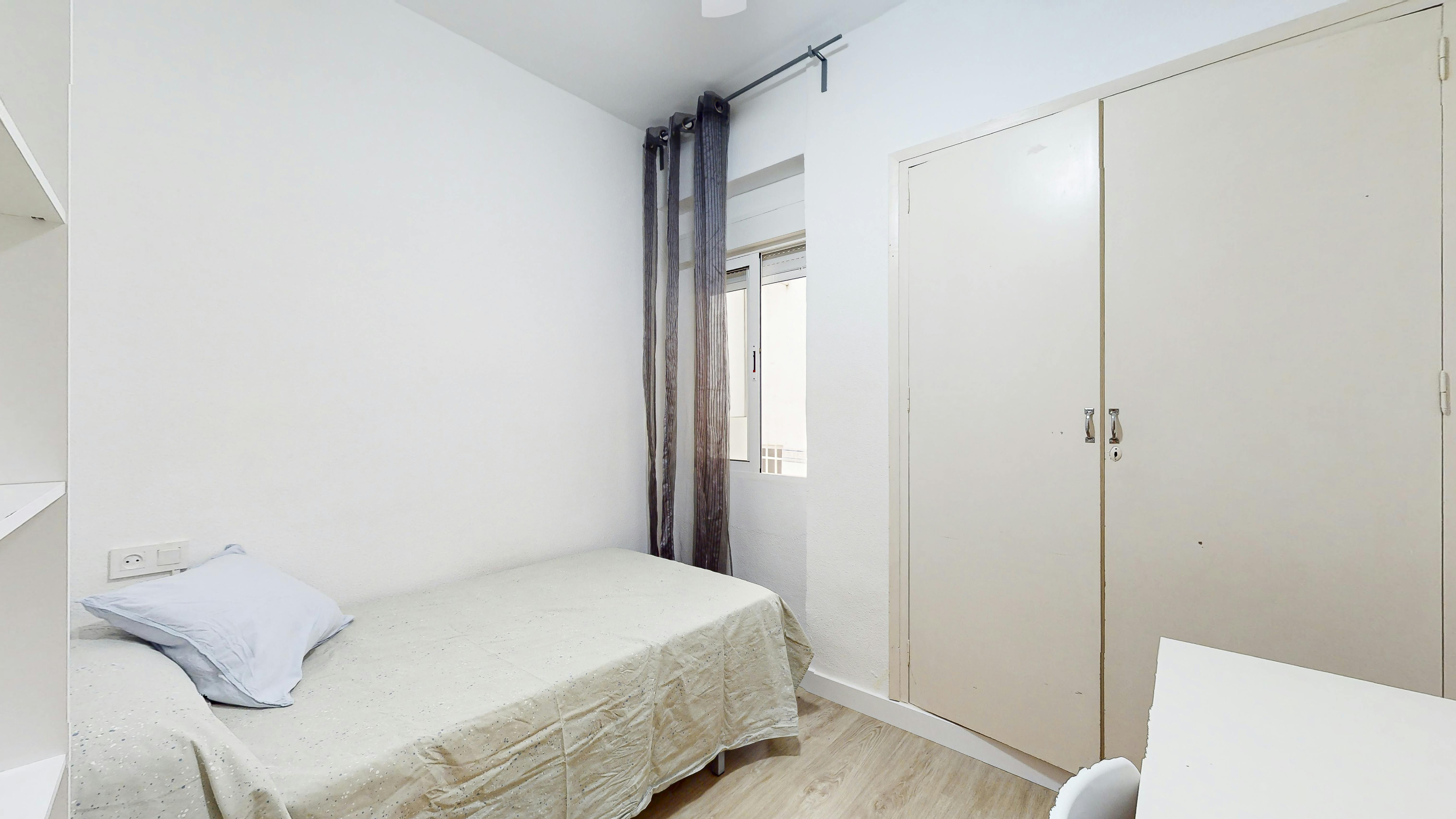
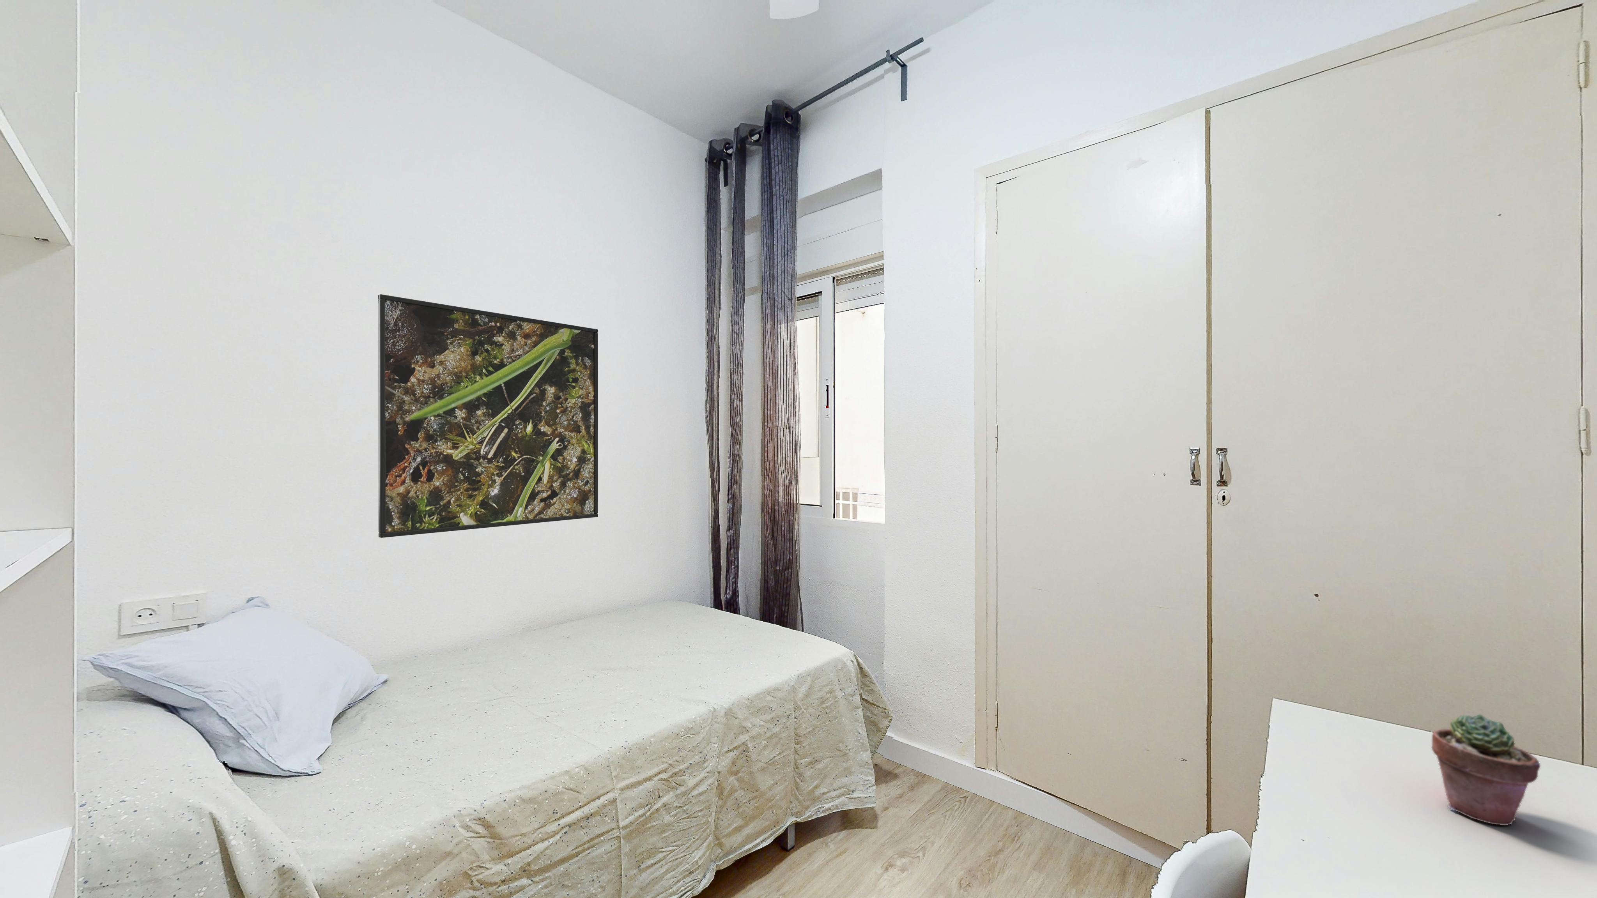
+ potted succulent [1431,714,1541,826]
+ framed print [377,294,599,538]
